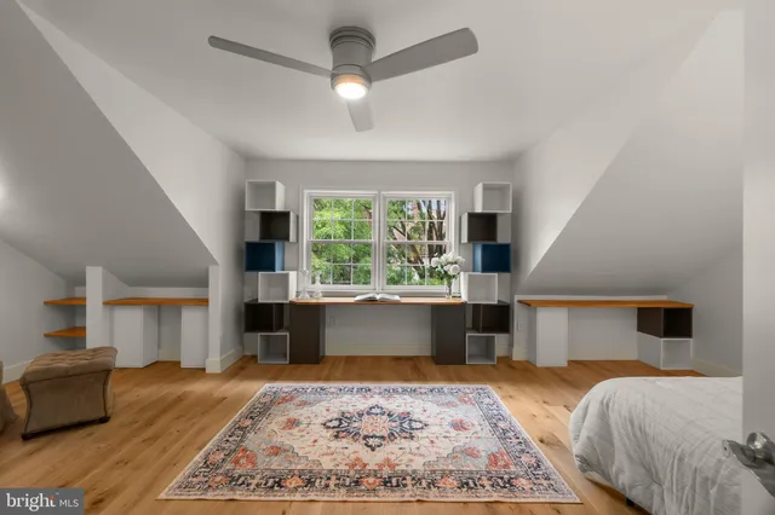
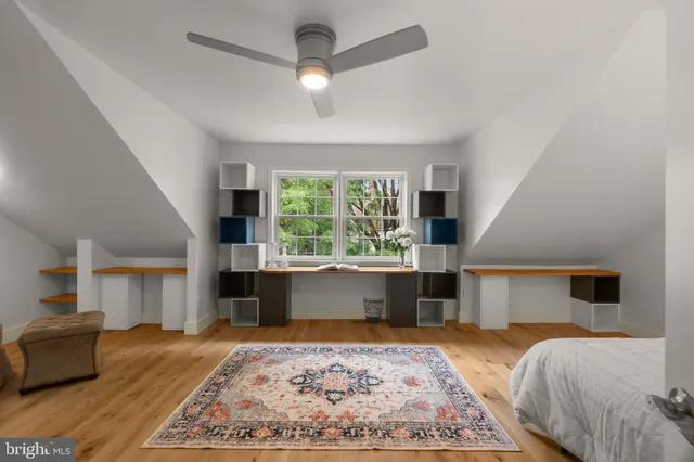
+ wastebasket [362,296,385,323]
